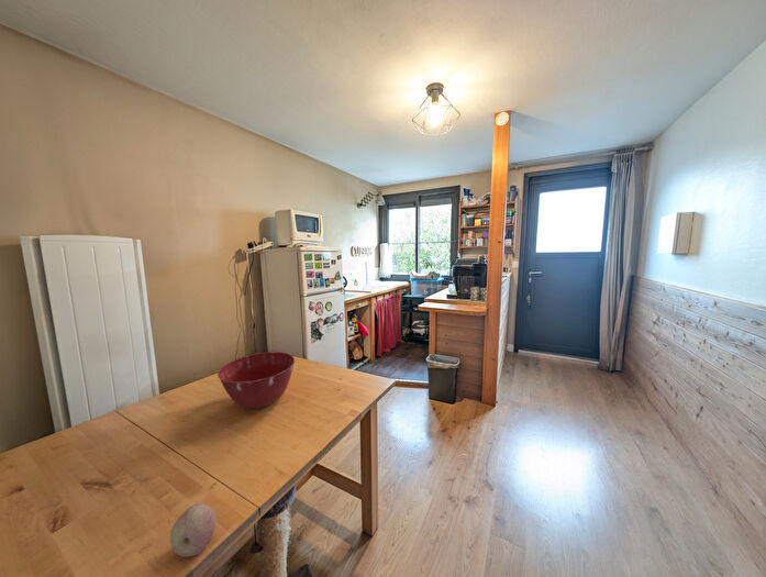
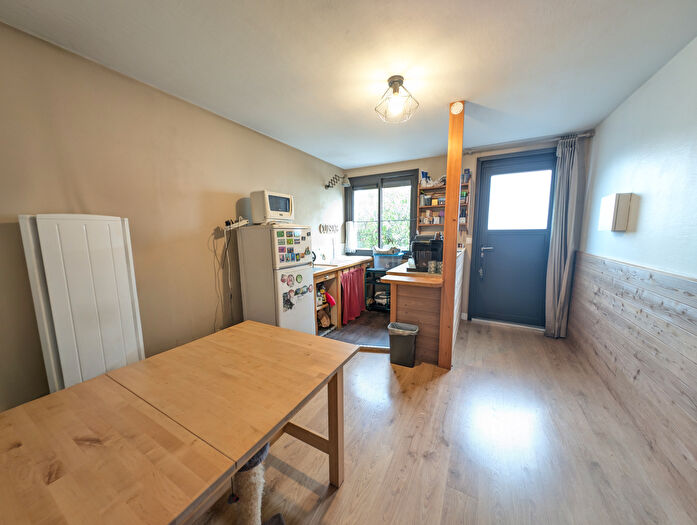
- fruit [168,502,217,558]
- mixing bowl [217,351,296,410]
